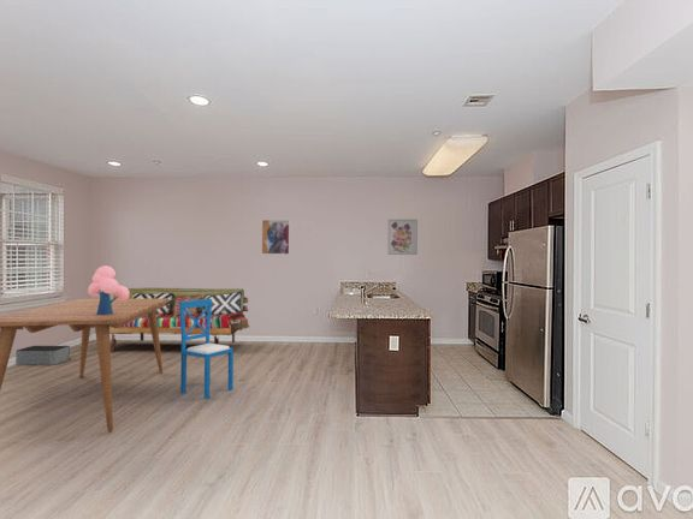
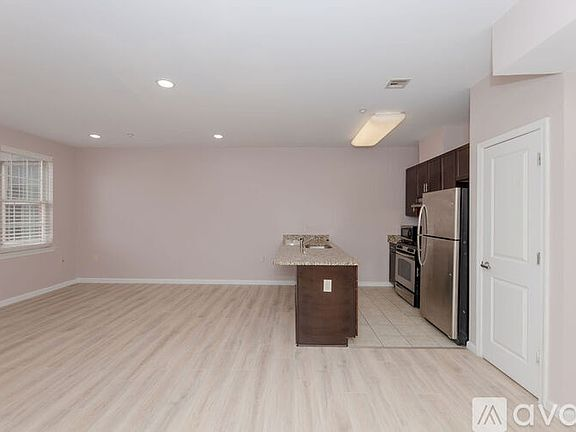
- dining chair [179,299,235,400]
- storage bin [14,345,71,366]
- wall art [260,219,291,256]
- wall art [386,219,419,256]
- sofa [95,287,250,354]
- dining table [0,298,168,434]
- bouquet [87,264,130,315]
